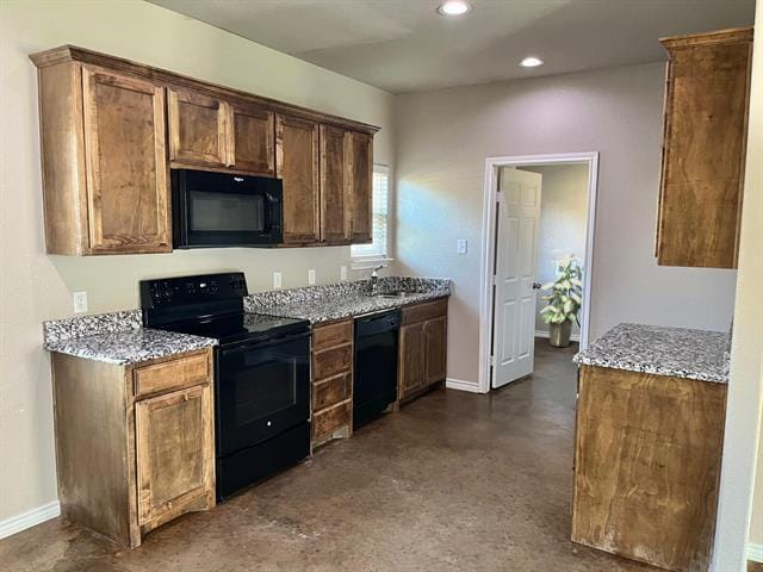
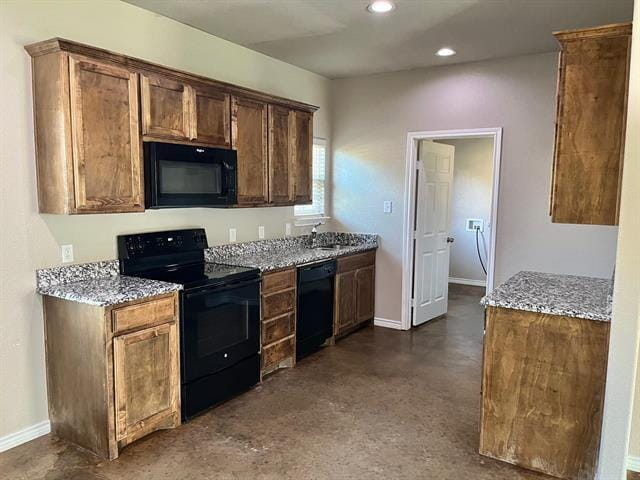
- indoor plant [539,249,584,348]
